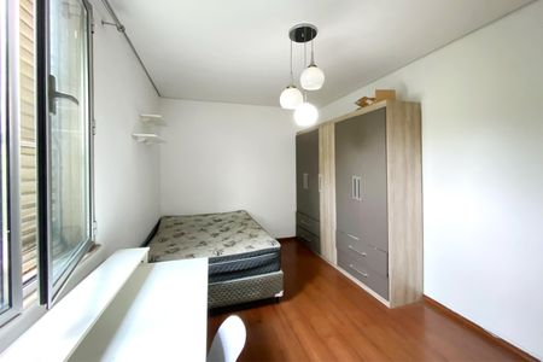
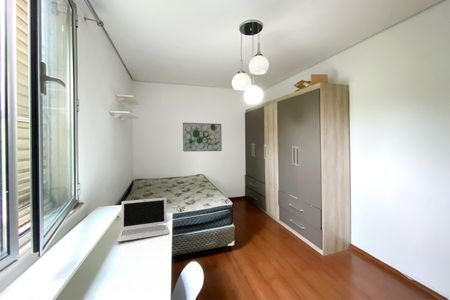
+ laptop [115,197,170,243]
+ wall art [182,122,223,153]
